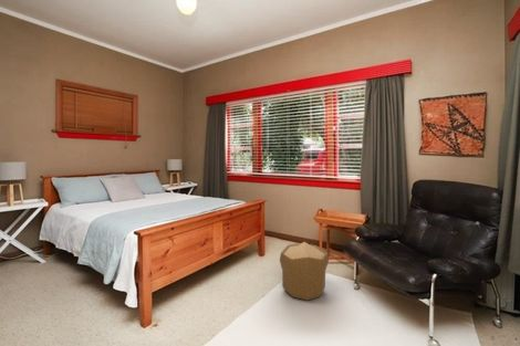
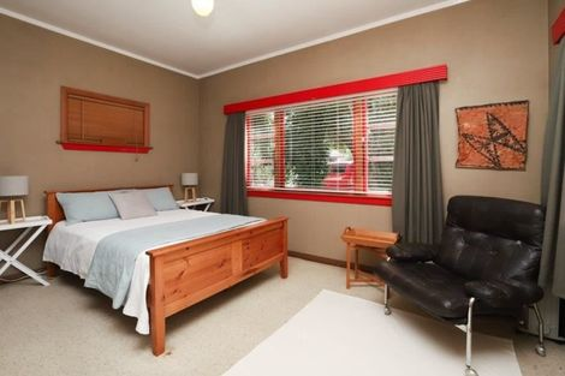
- pouf [279,241,330,302]
